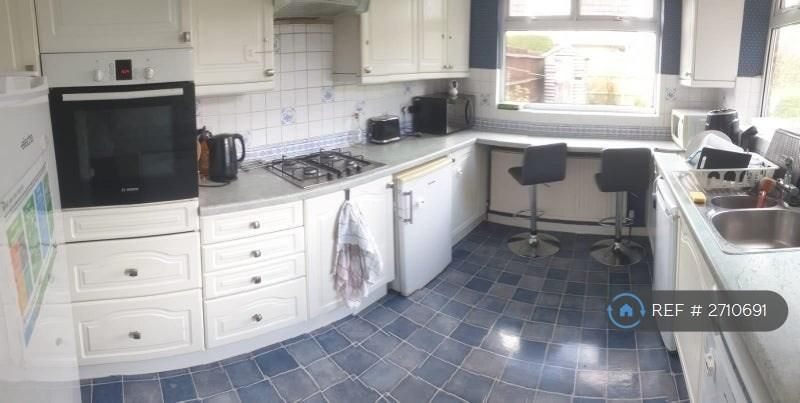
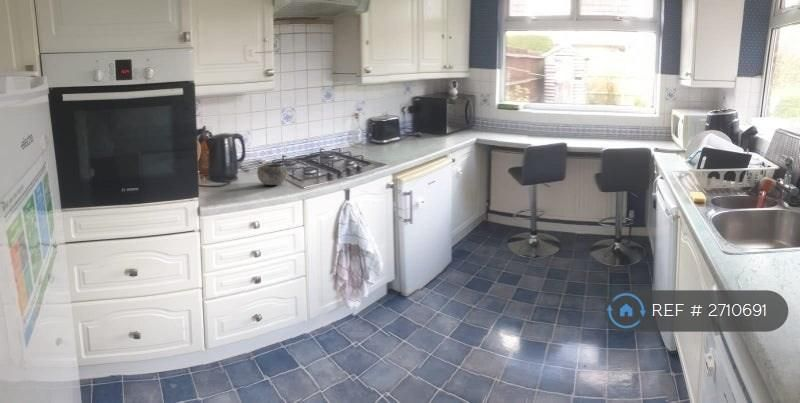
+ bowl [256,163,290,186]
